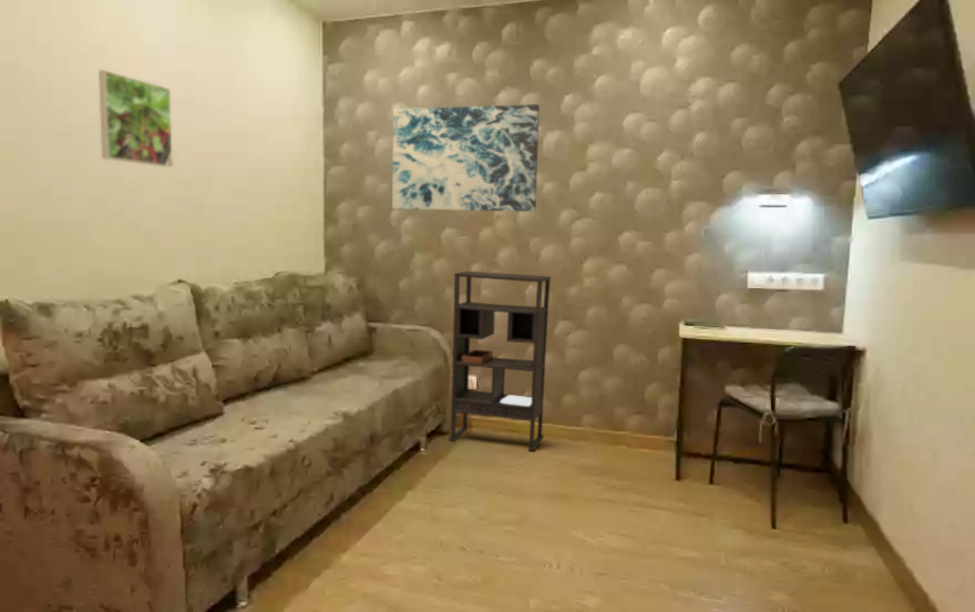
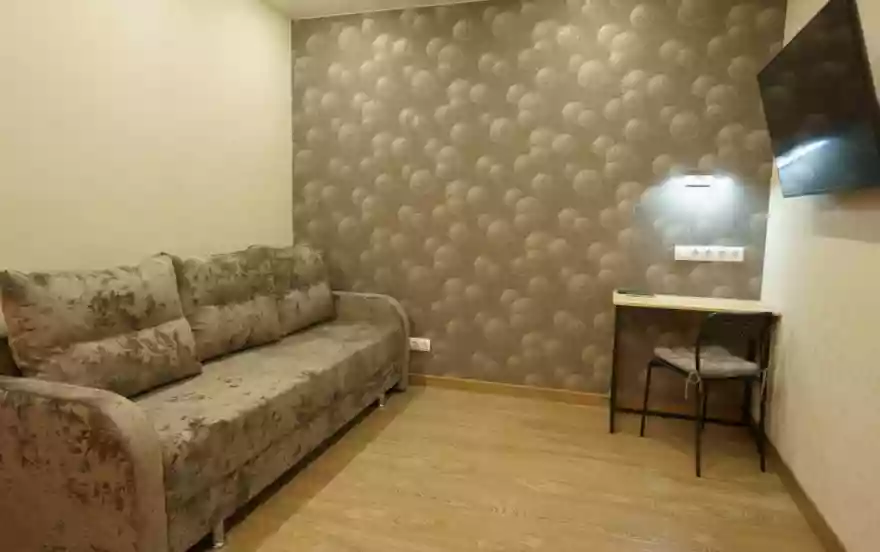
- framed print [98,69,174,169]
- wall art [391,103,541,213]
- bookshelf [448,271,552,452]
